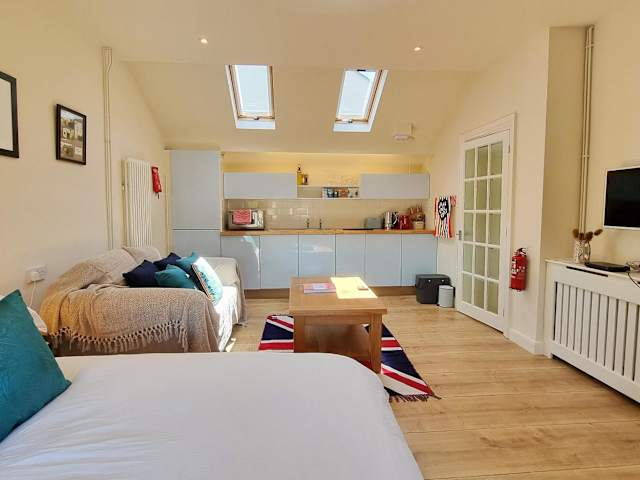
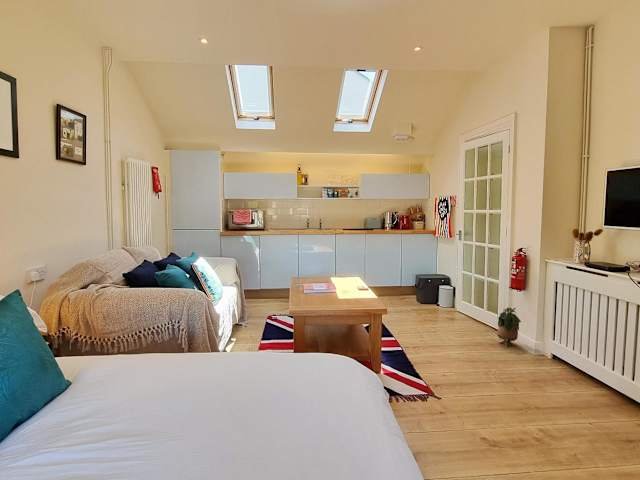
+ potted plant [497,307,522,348]
